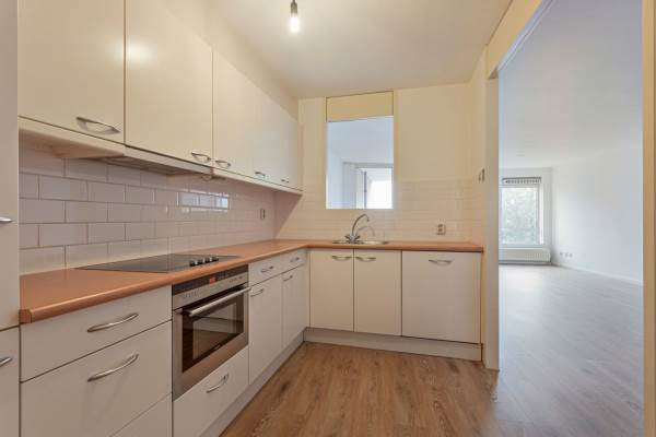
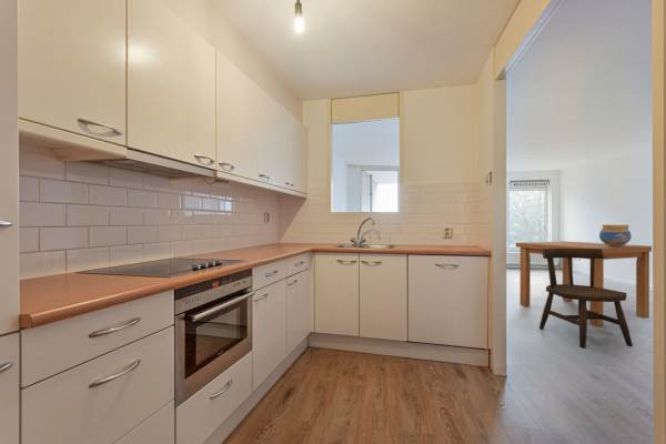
+ ceramic pot [598,224,633,246]
+ dining table [515,240,653,327]
+ dining chair [538,249,634,350]
